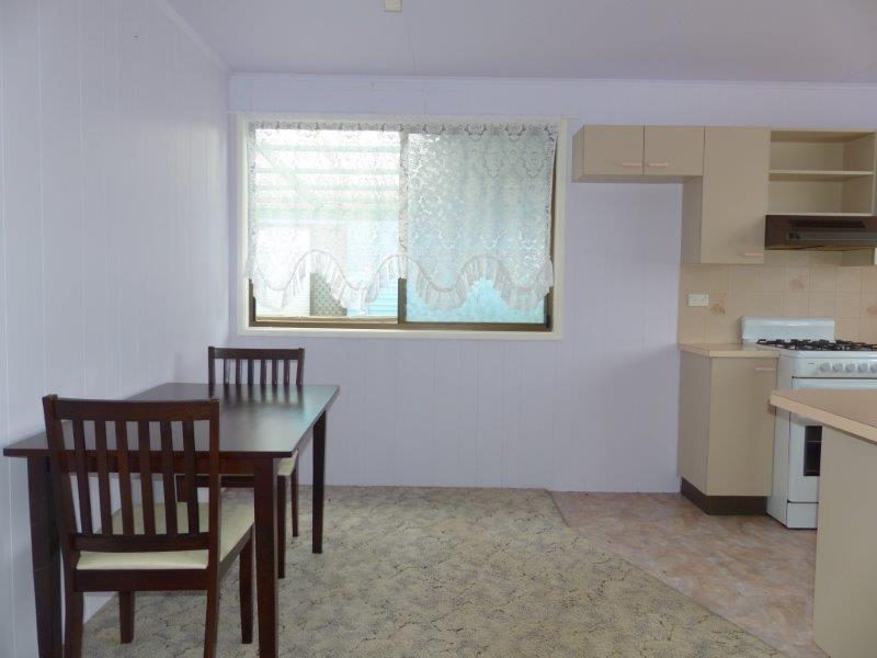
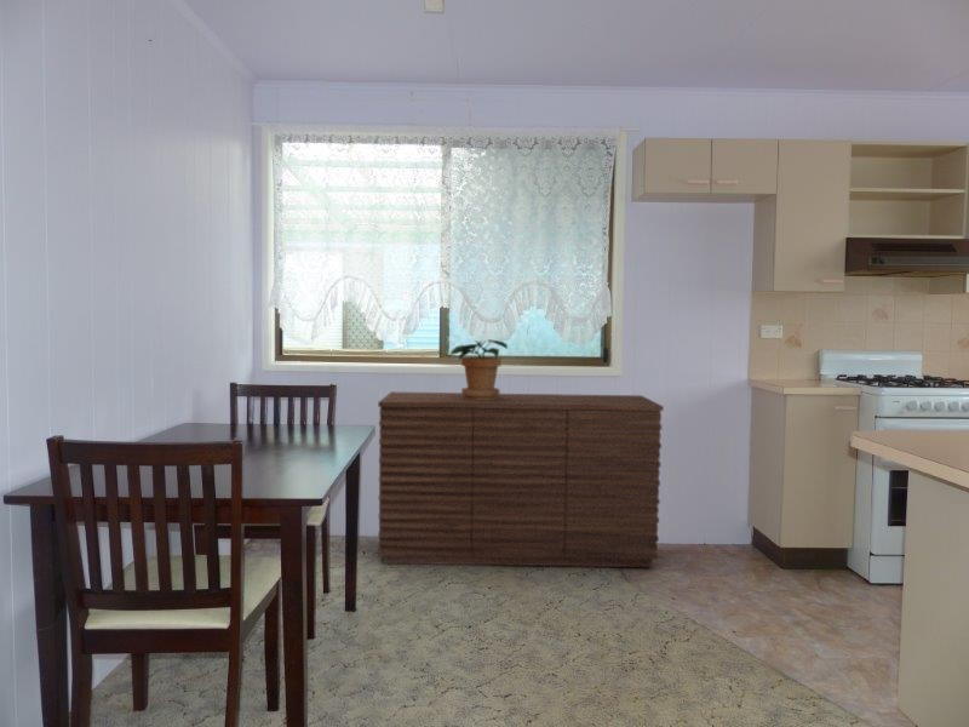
+ sideboard [377,390,665,568]
+ potted plant [448,338,509,400]
